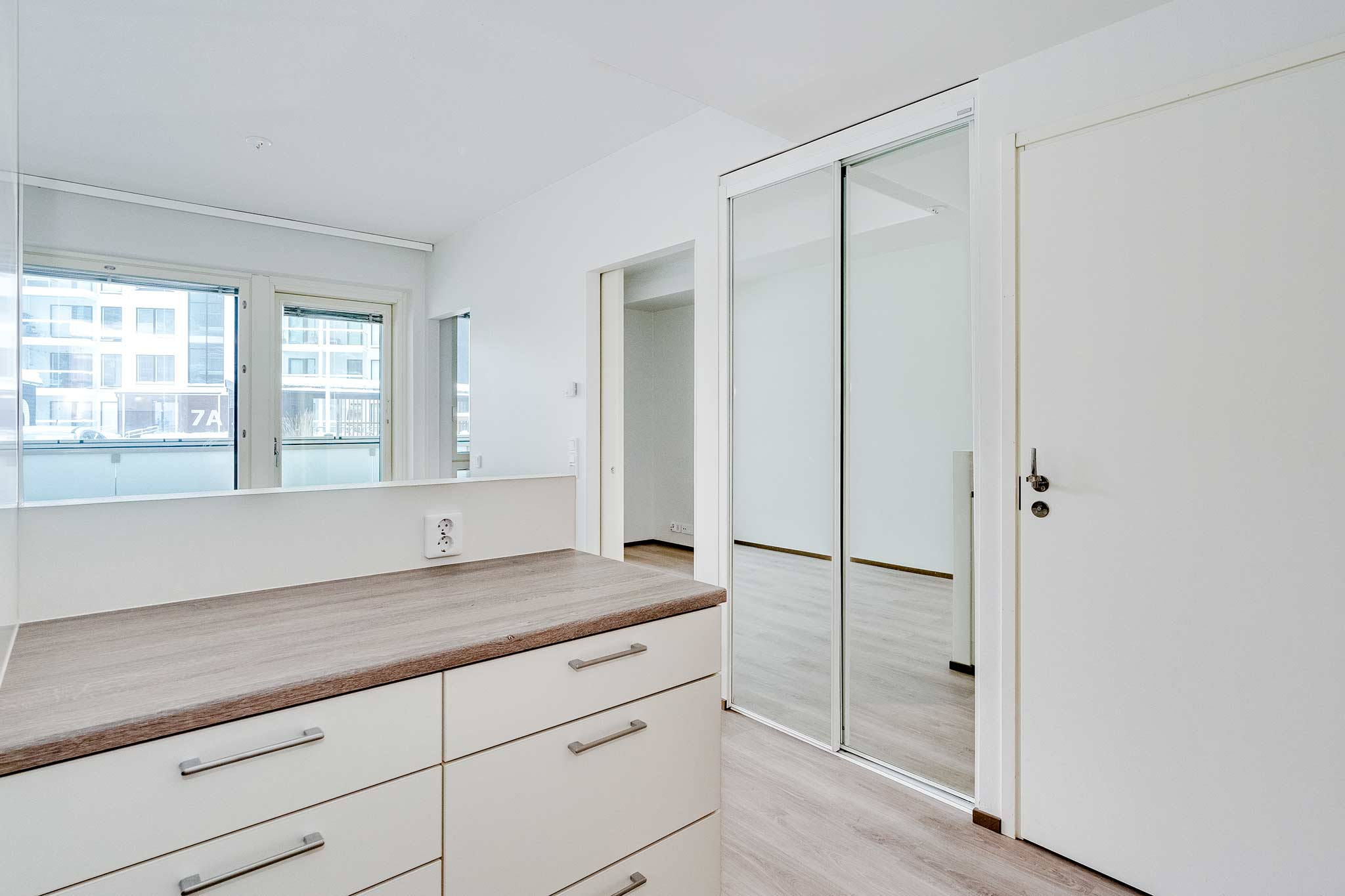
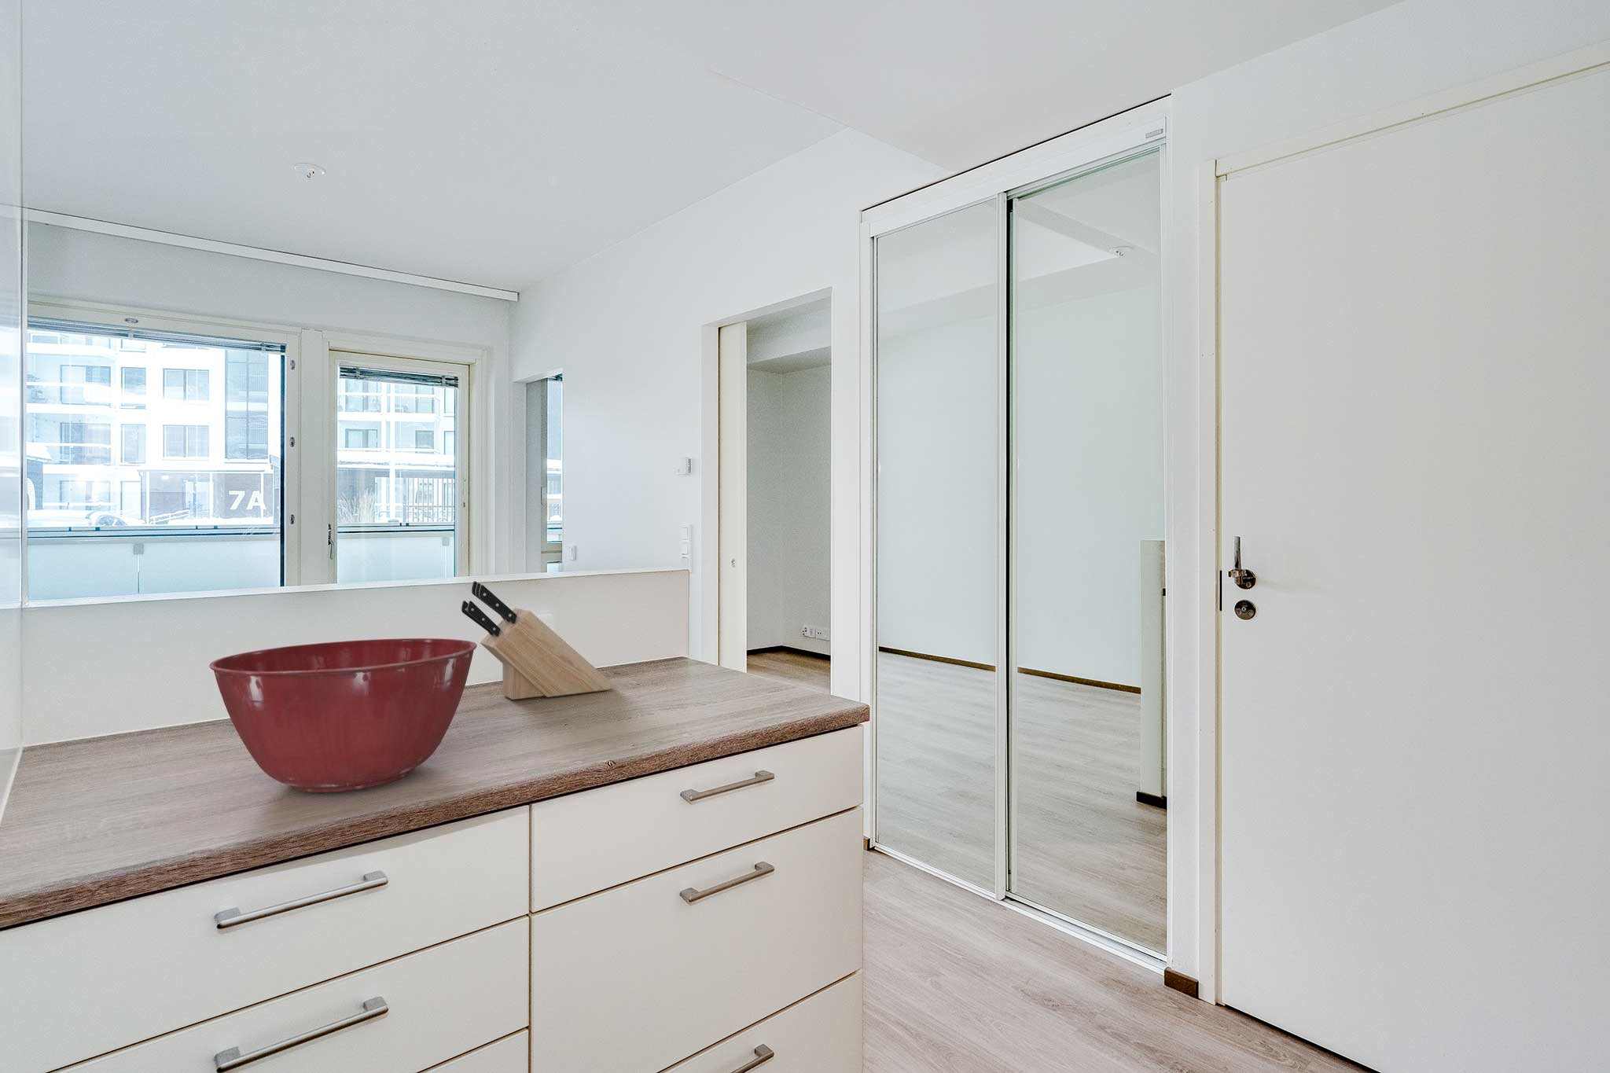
+ knife block [461,580,615,701]
+ mixing bowl [208,637,478,793]
